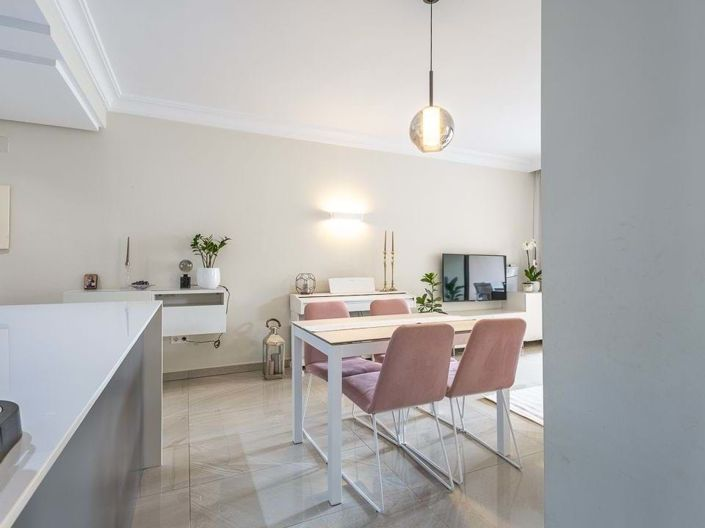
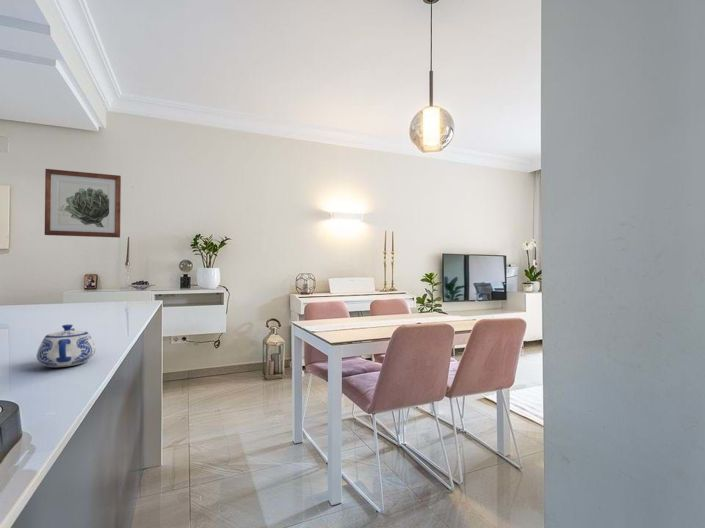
+ teapot [36,324,96,368]
+ wall art [44,168,122,239]
